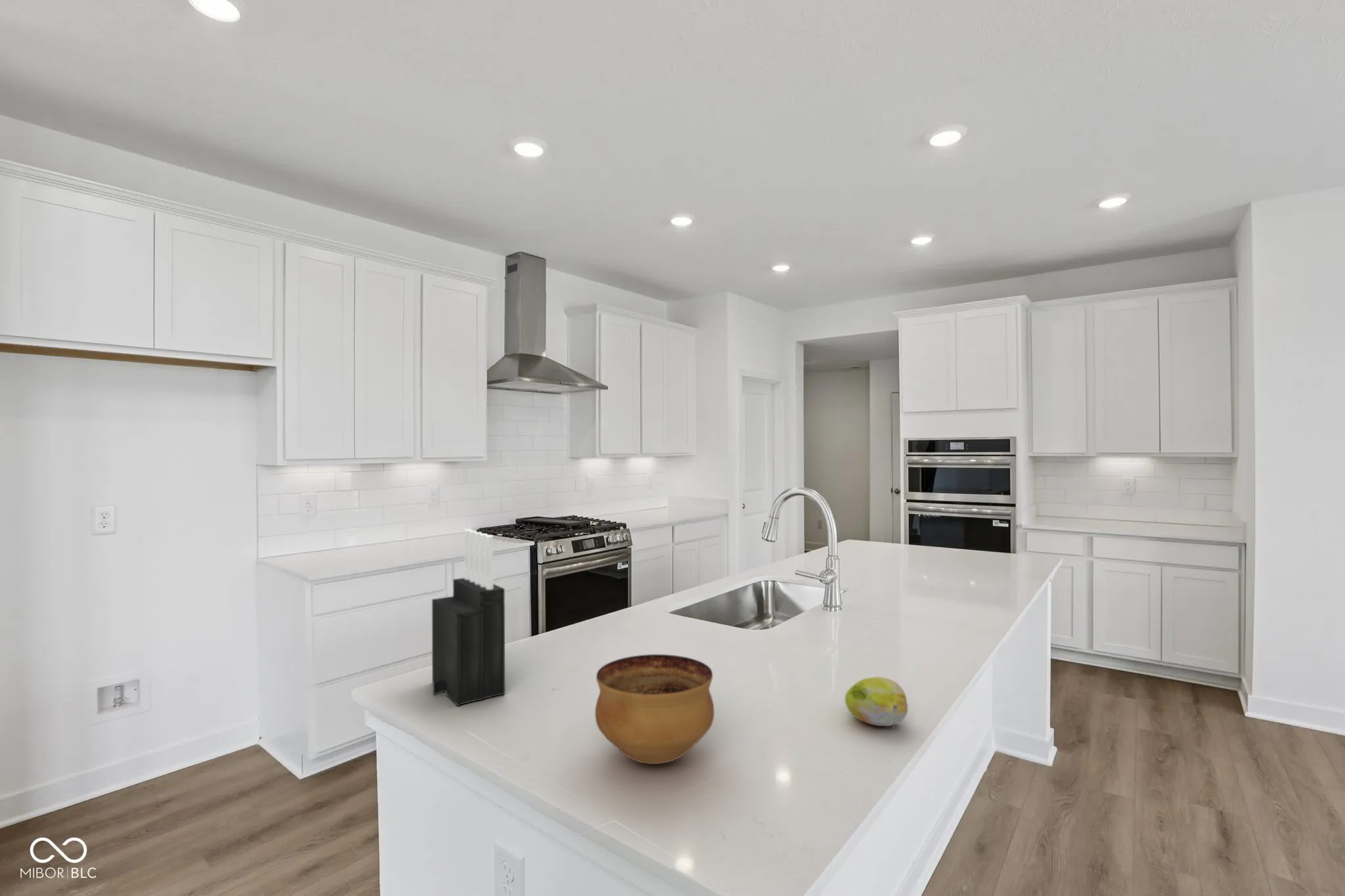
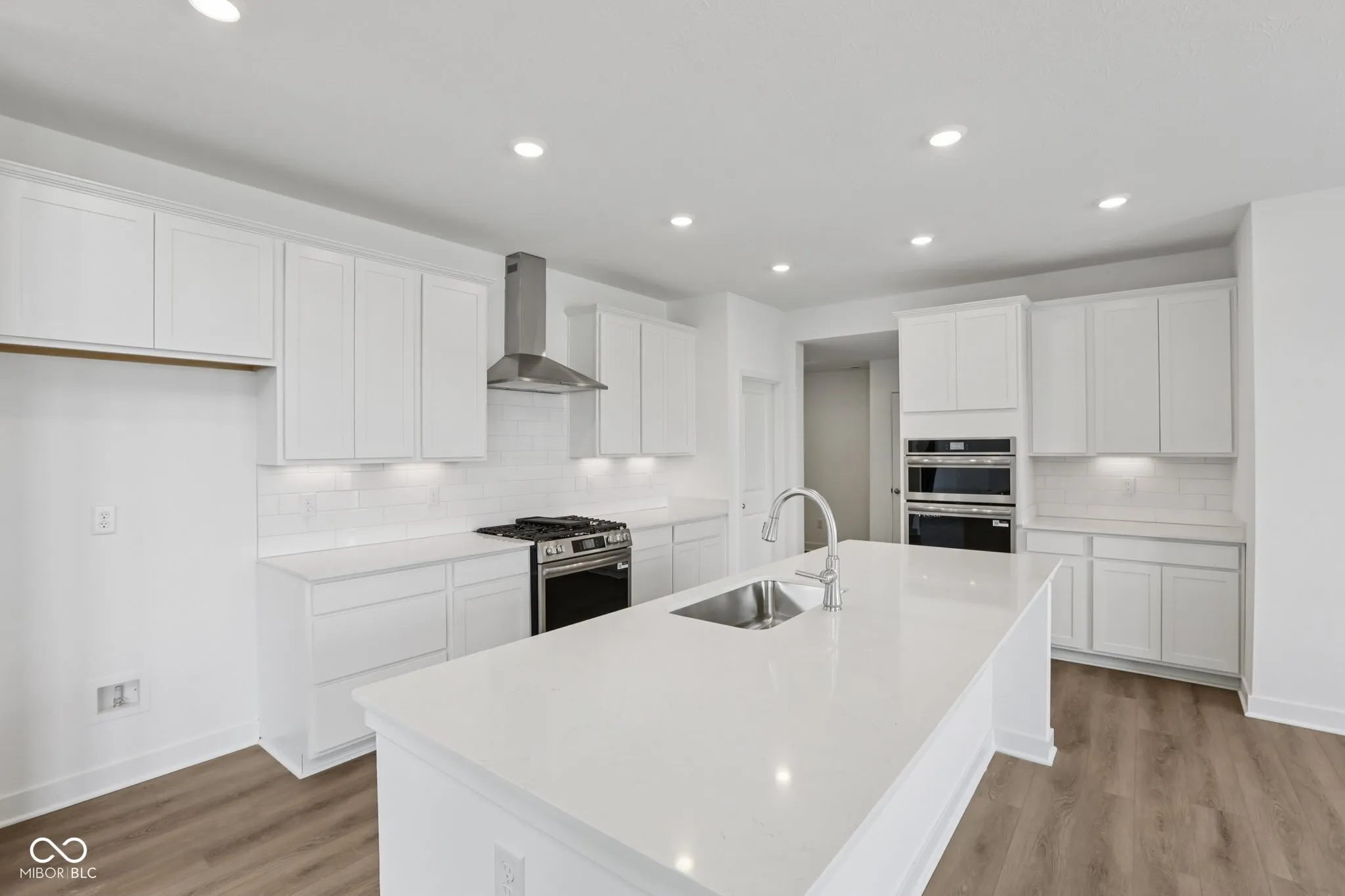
- bowl [594,654,715,765]
- knife block [431,528,506,706]
- fruit [845,676,908,727]
